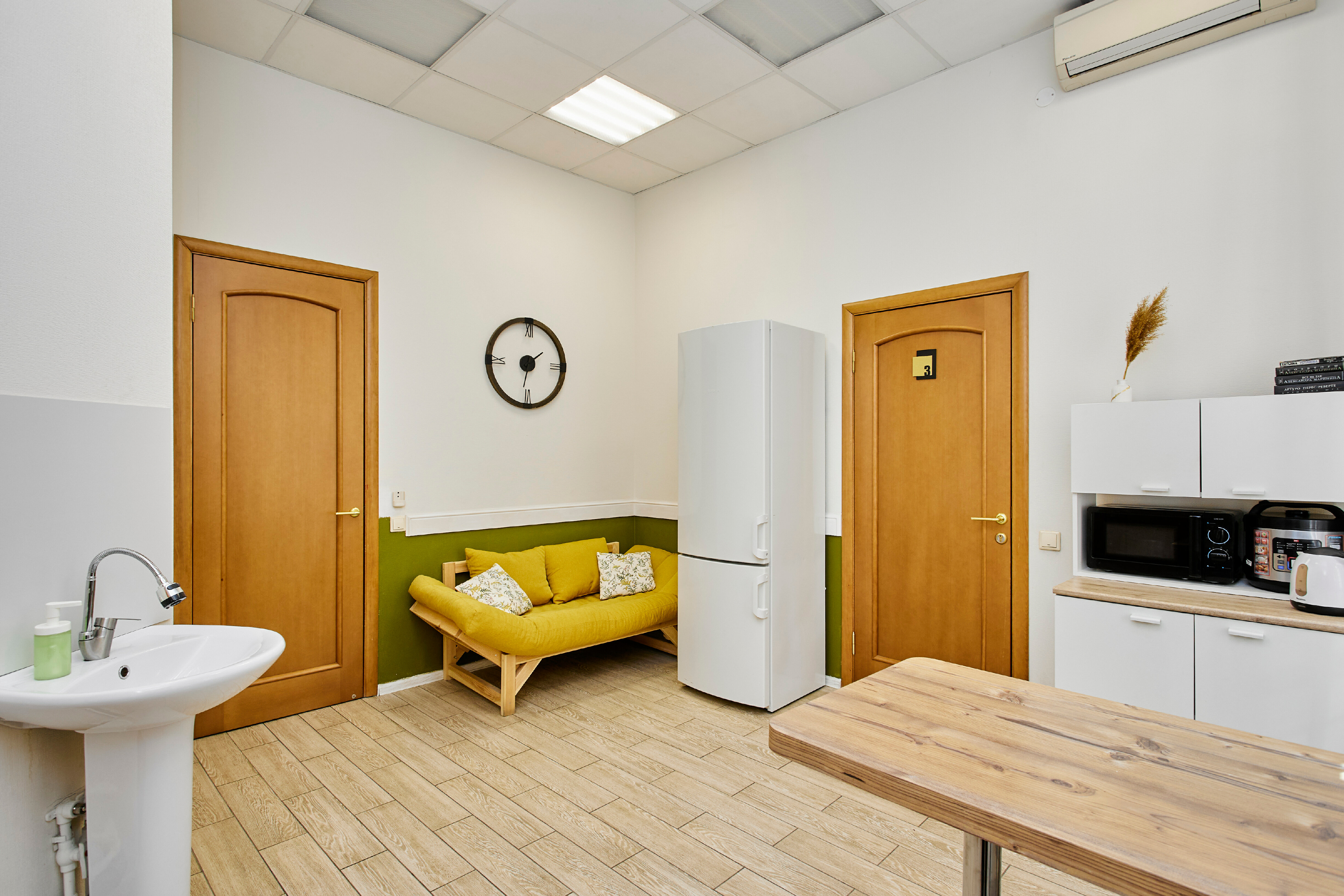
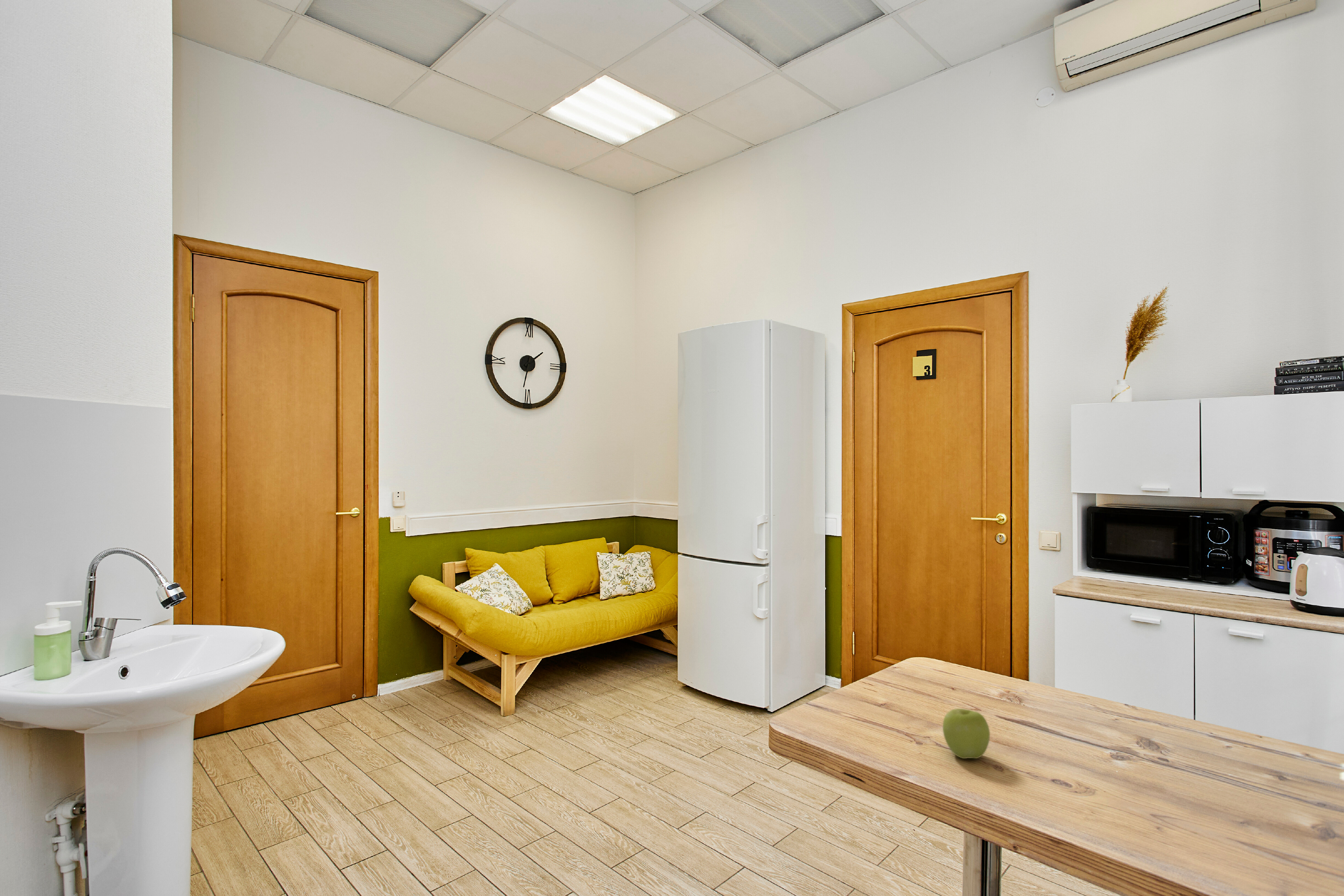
+ apple [942,708,990,759]
